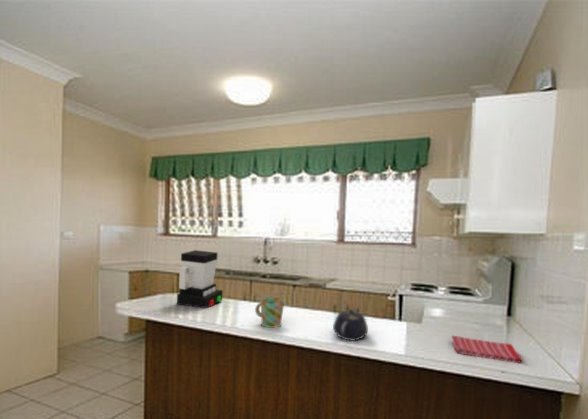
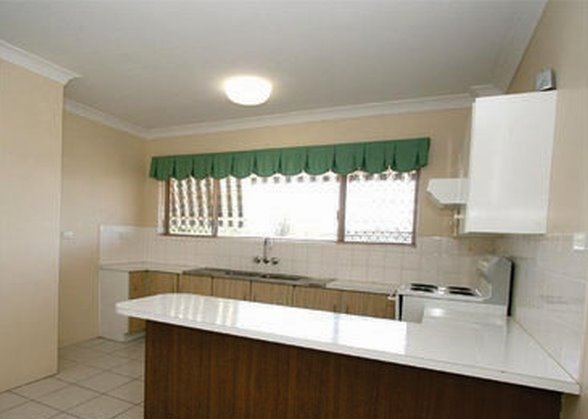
- dish towel [451,334,523,364]
- mug [254,296,285,329]
- teapot [332,306,369,342]
- coffee maker [176,249,224,309]
